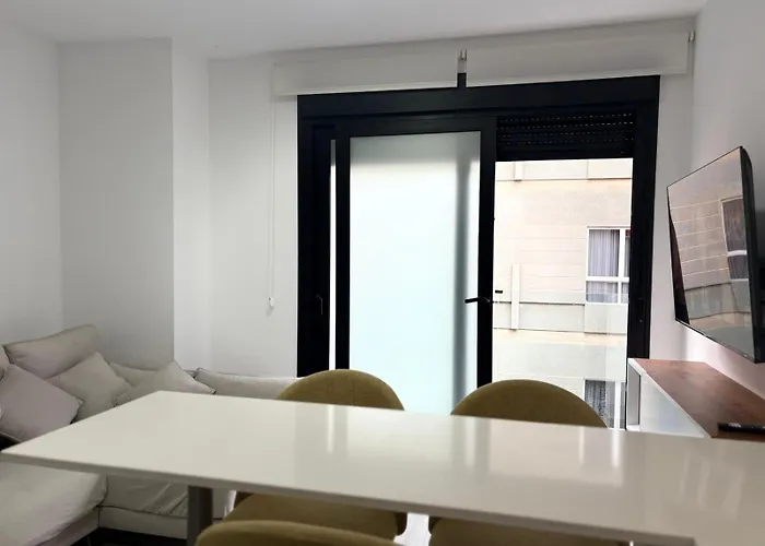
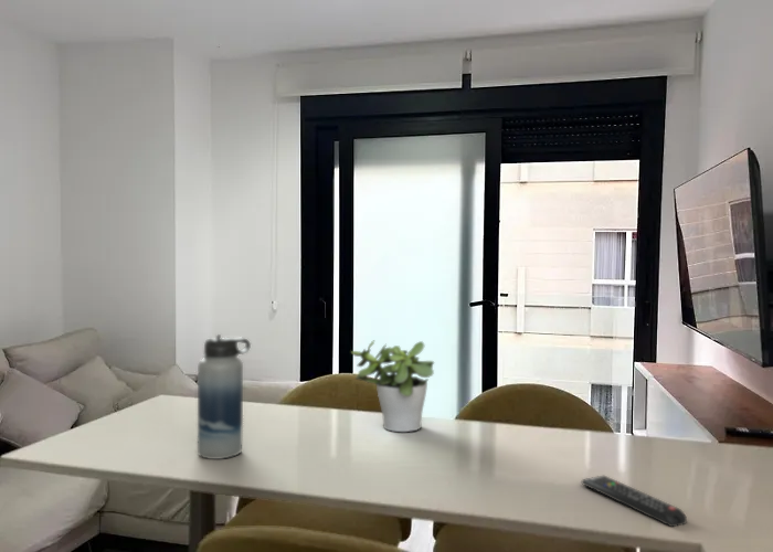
+ potted plant [350,340,435,433]
+ remote control [580,475,688,528]
+ water bottle [197,333,252,460]
